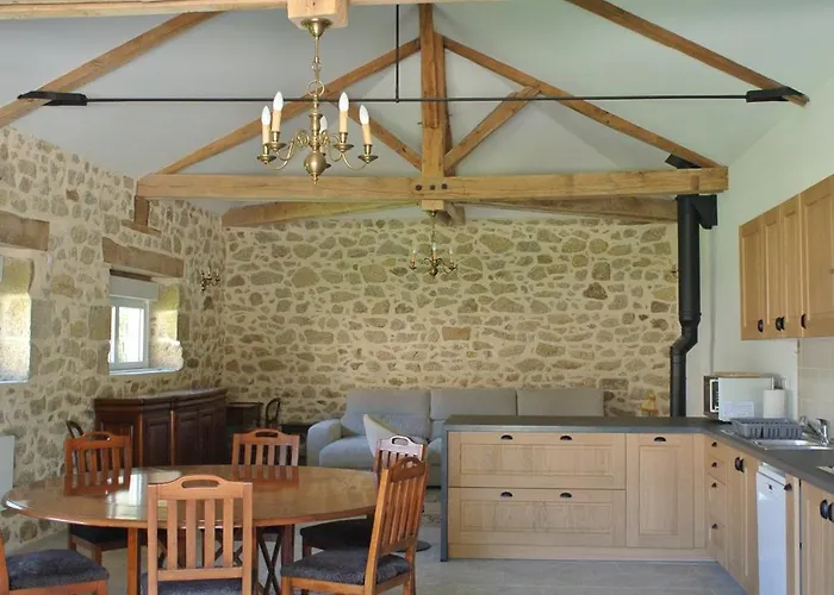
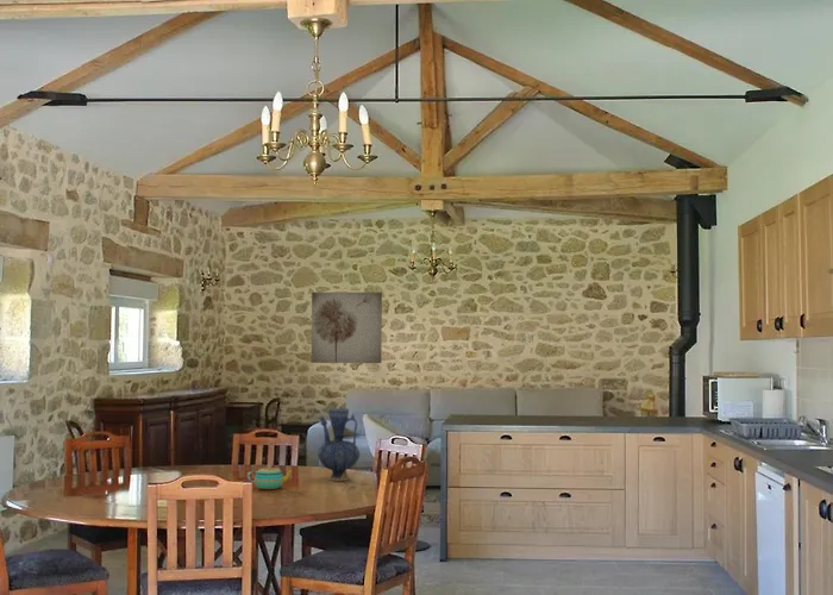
+ vase [317,407,361,482]
+ teapot [246,463,295,490]
+ wall art [311,292,383,364]
